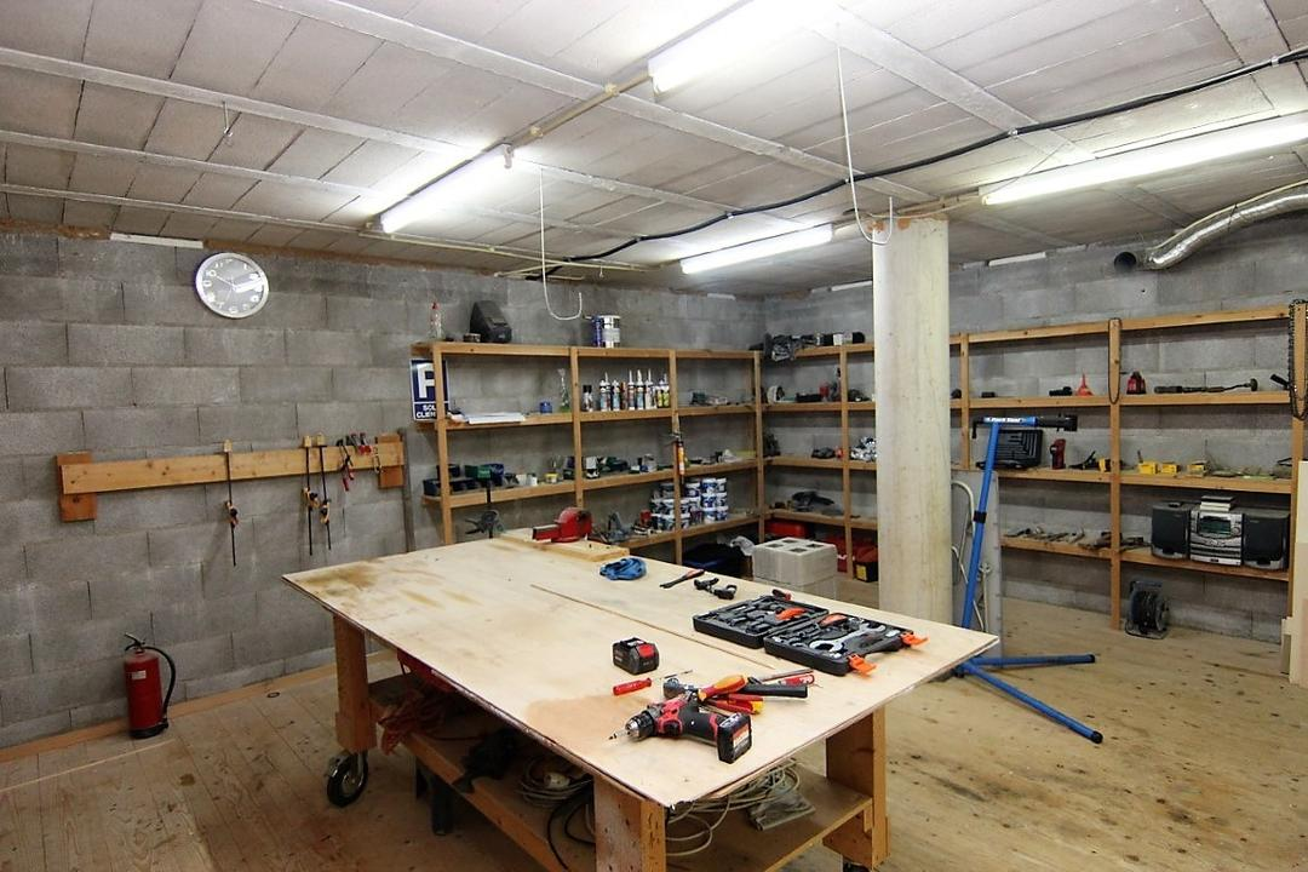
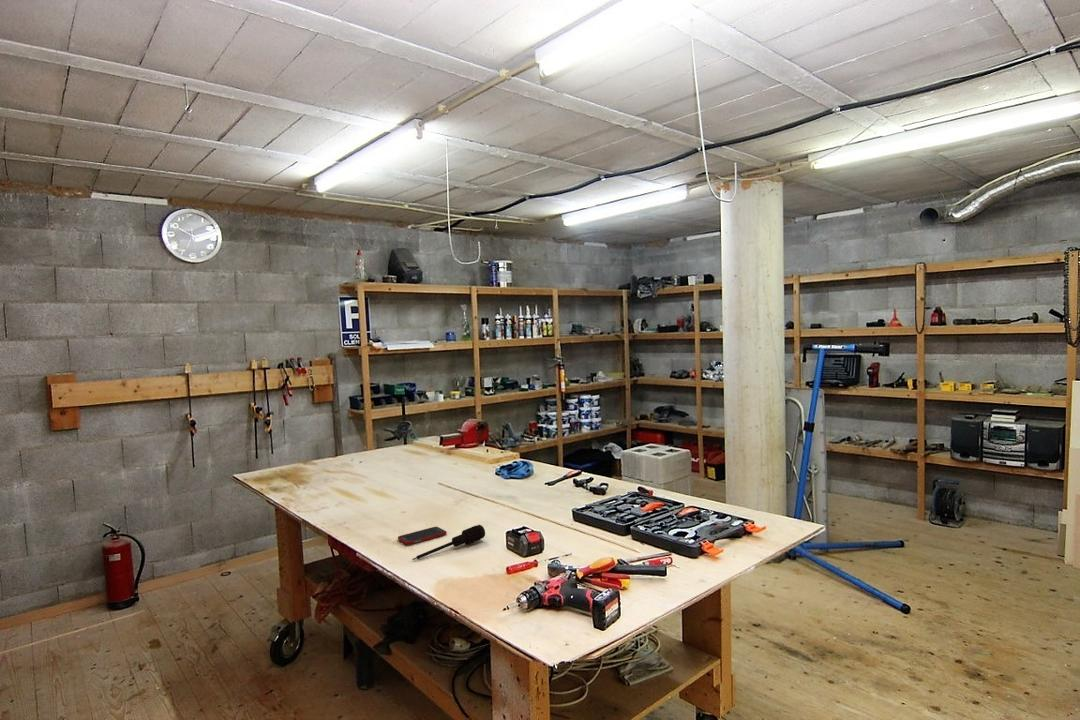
+ cell phone [397,526,448,546]
+ screwdriver [412,524,486,561]
